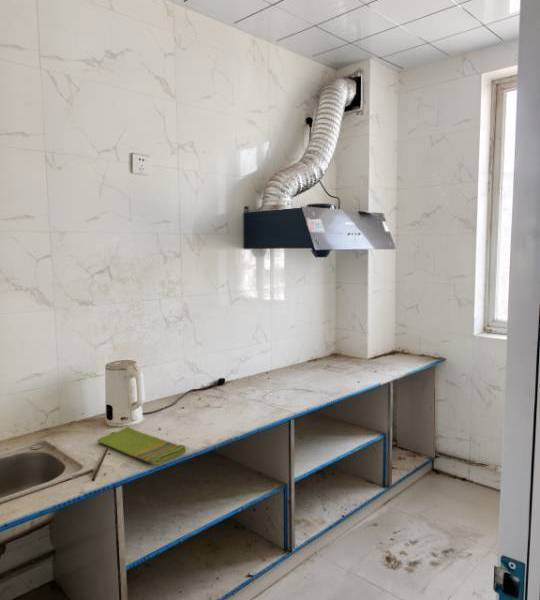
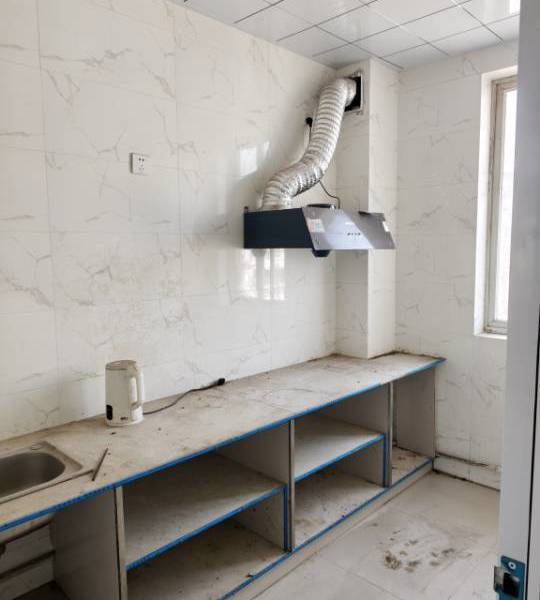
- dish towel [96,425,187,466]
